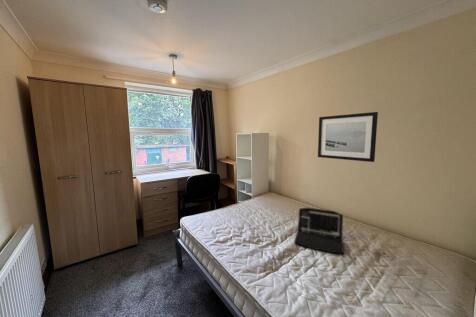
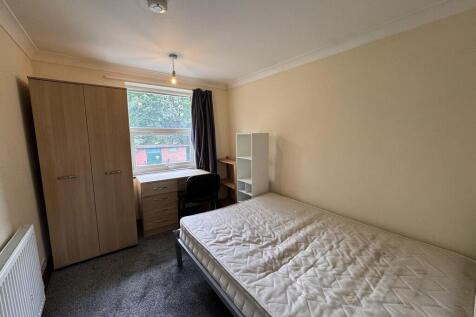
- laptop [293,207,345,255]
- wall art [317,111,379,163]
